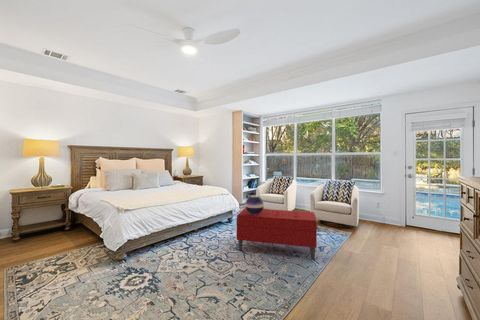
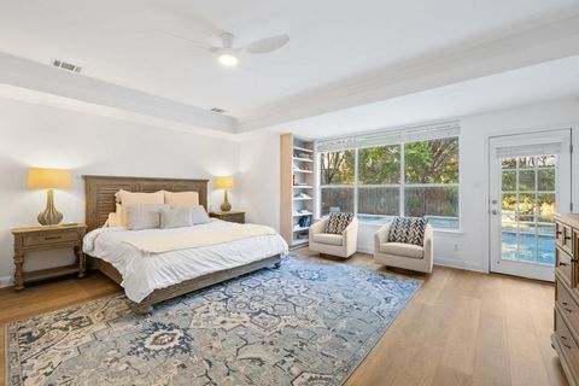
- bench [235,207,318,260]
- decorative sphere [244,195,265,215]
